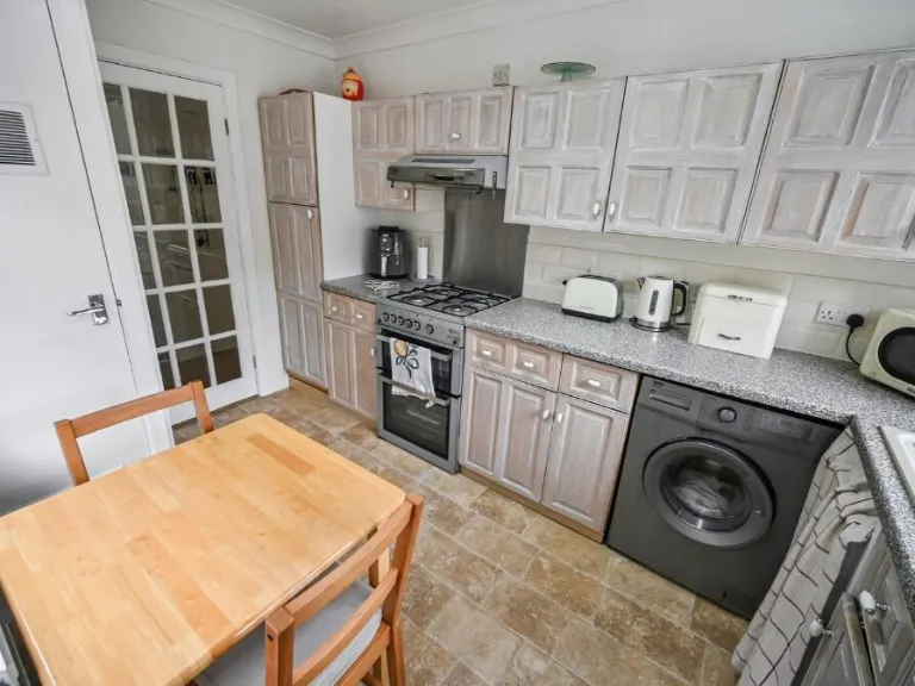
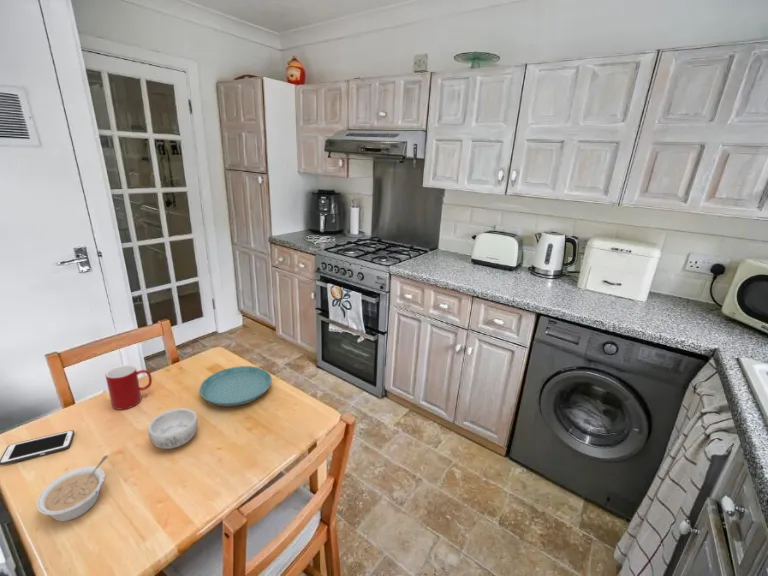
+ legume [36,455,109,522]
+ saucer [199,365,273,407]
+ decorative bowl [147,407,199,450]
+ cell phone [0,429,75,466]
+ cup [105,364,153,410]
